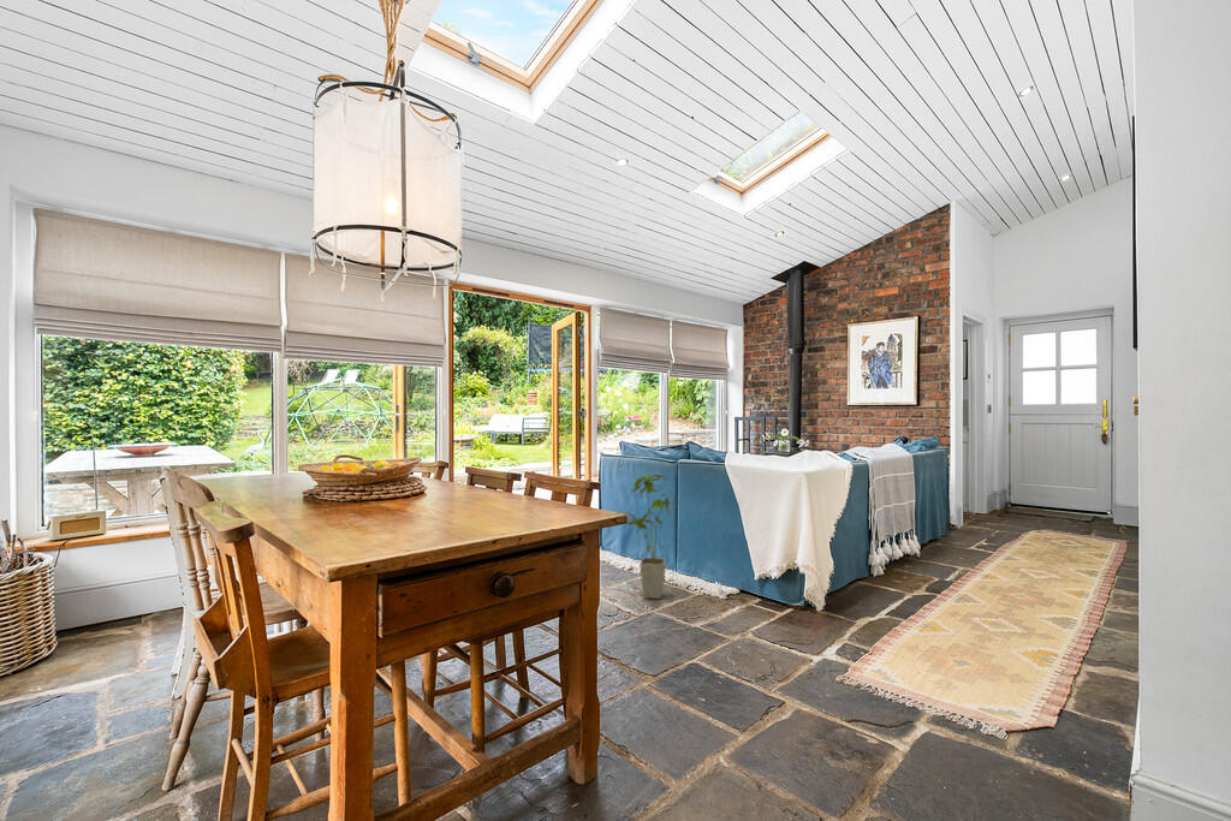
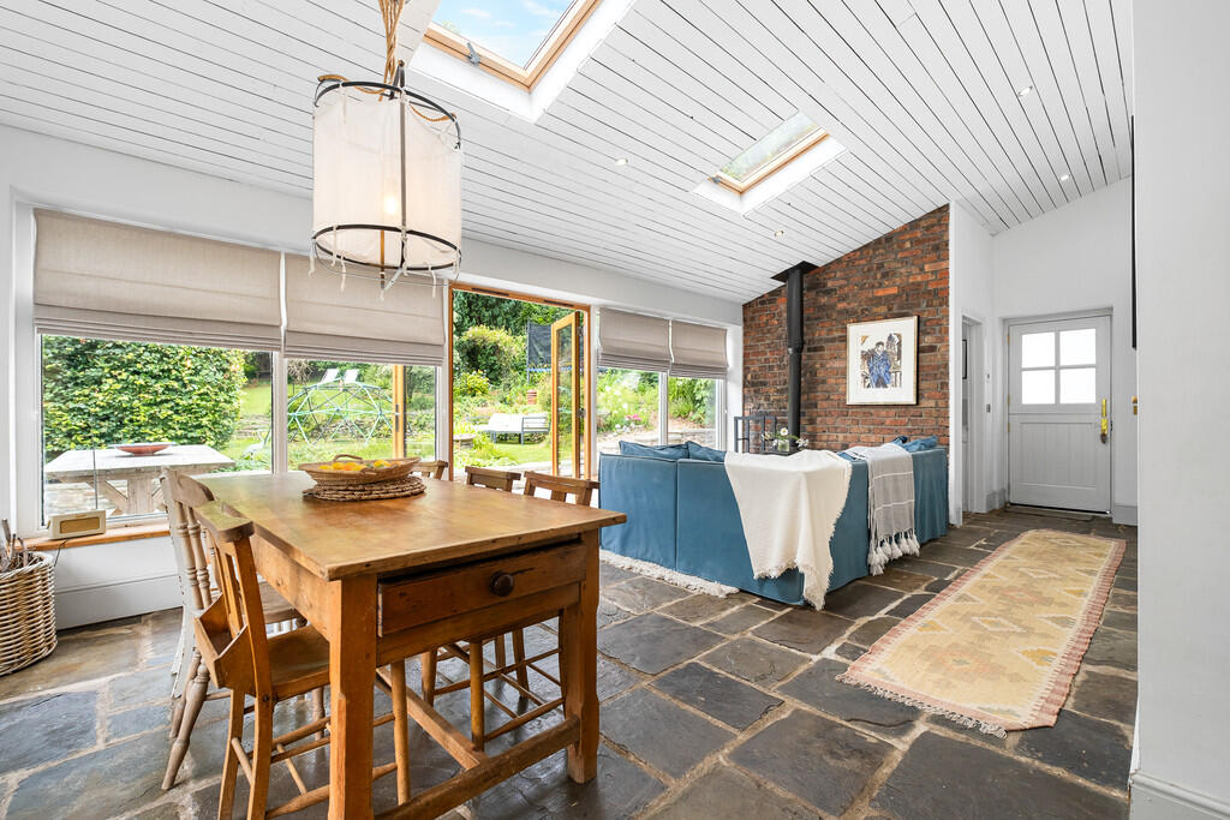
- house plant [617,474,678,600]
